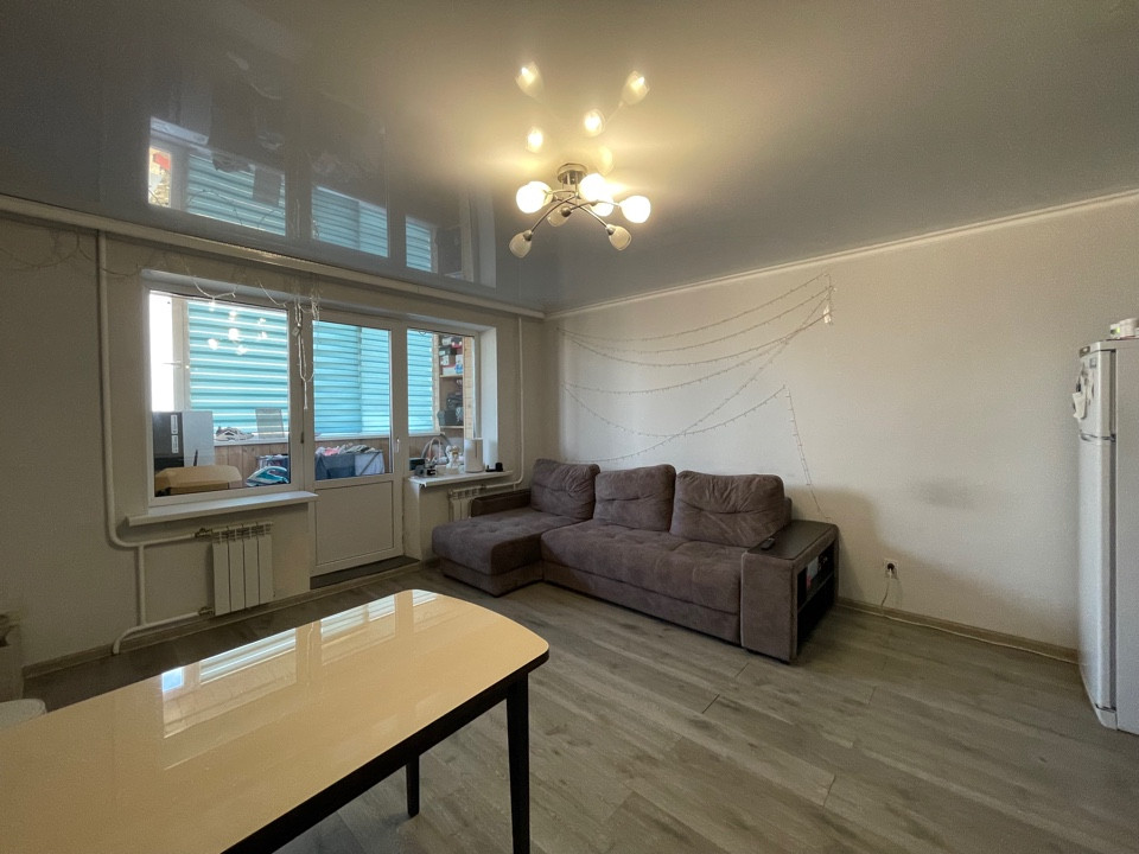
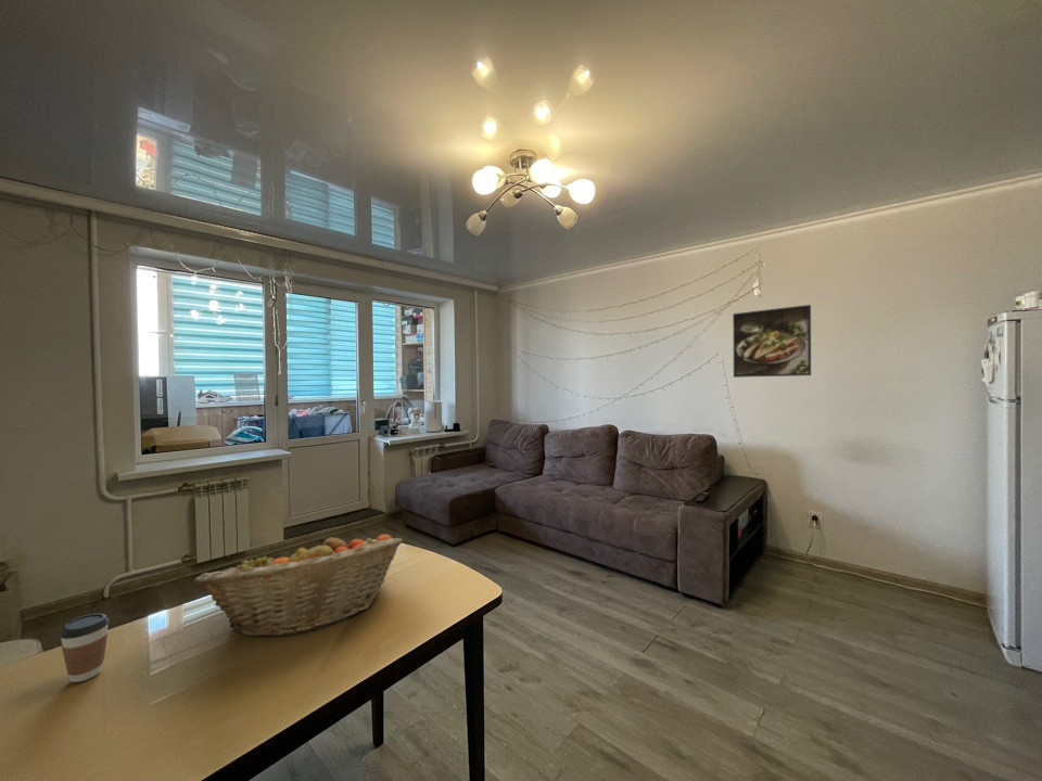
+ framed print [732,304,812,379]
+ fruit basket [192,534,404,638]
+ coffee cup [59,613,110,683]
